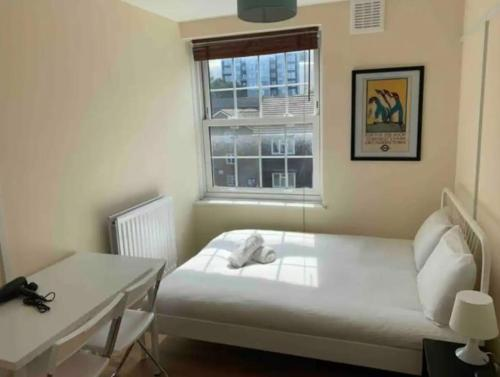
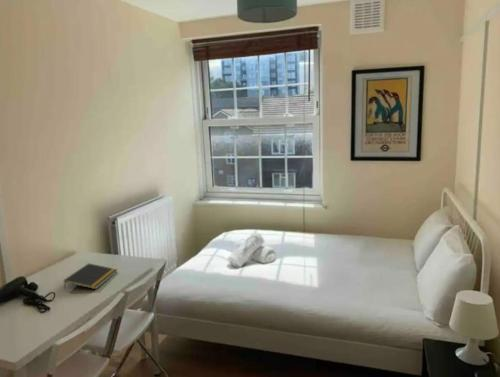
+ notepad [63,262,118,290]
